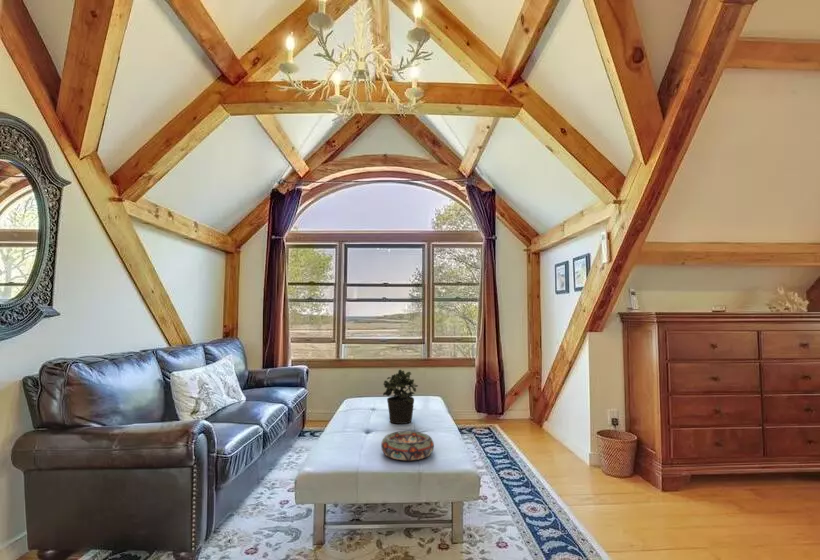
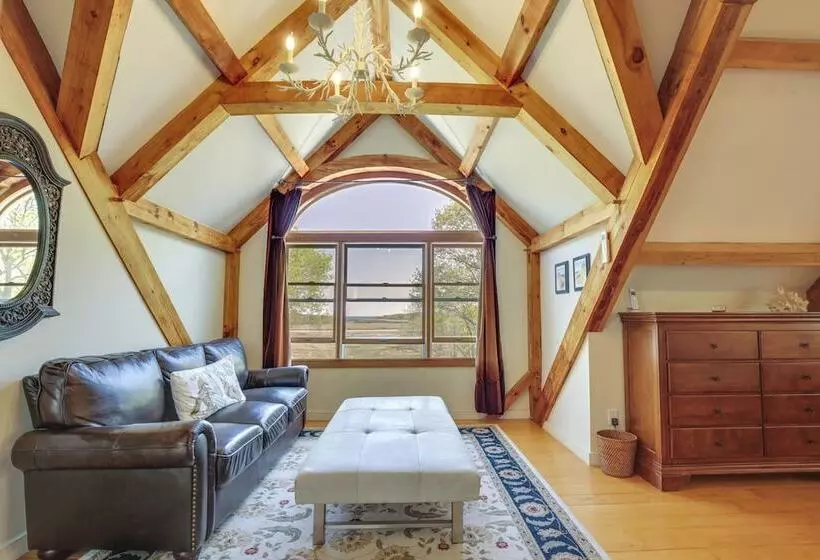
- decorative bowl [380,430,435,461]
- potted plant [382,369,419,425]
